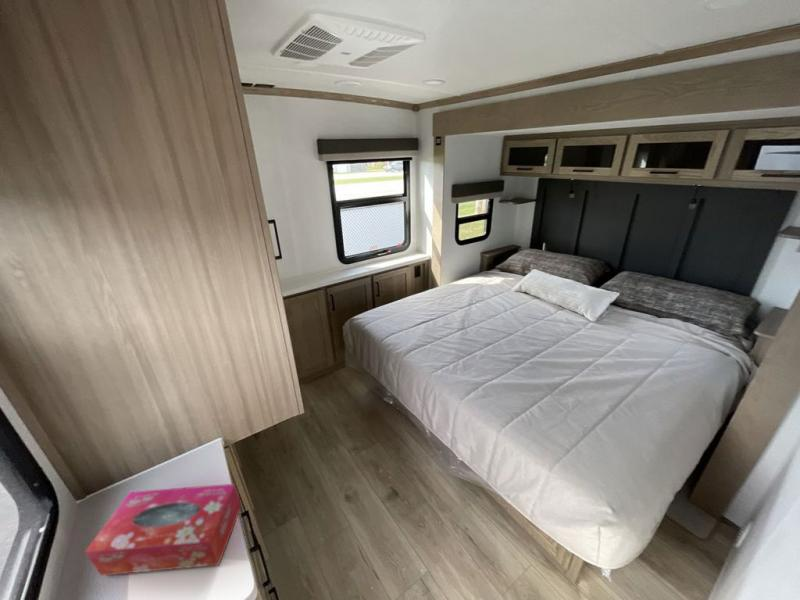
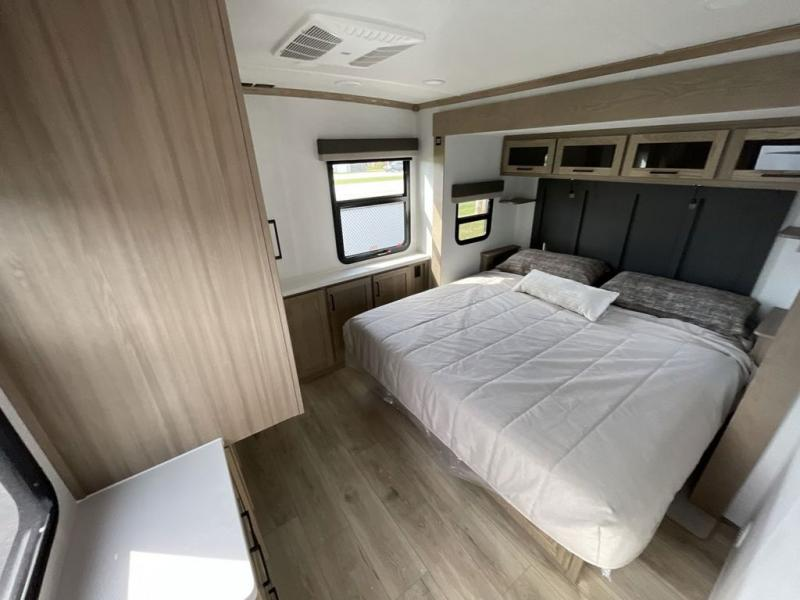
- tissue box [84,483,243,577]
